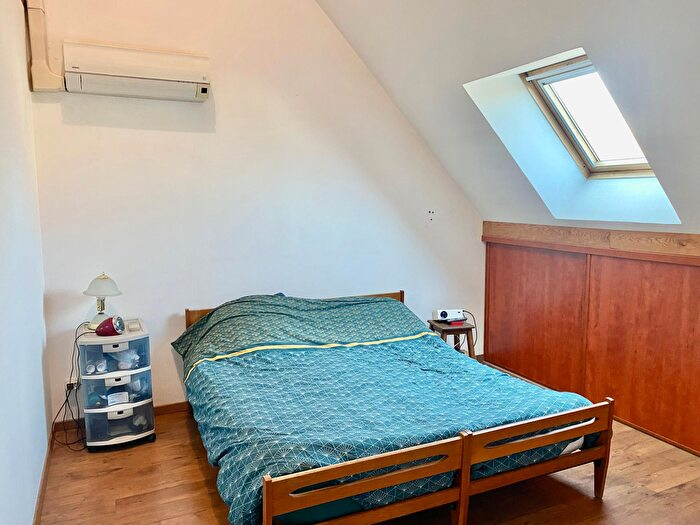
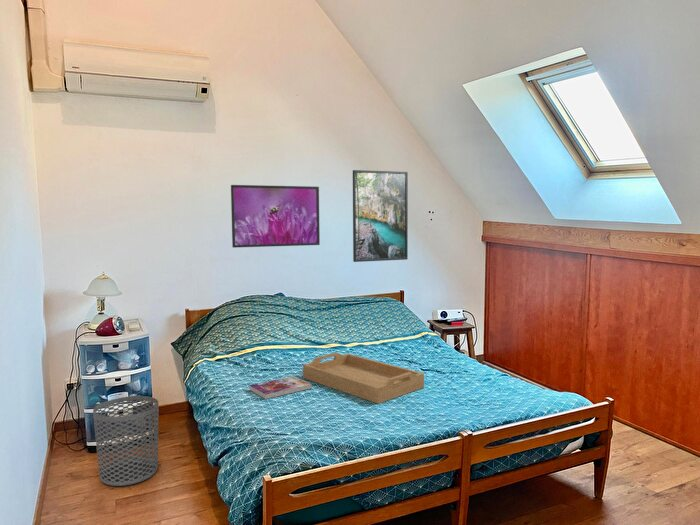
+ waste bin [92,395,160,487]
+ book [248,375,312,400]
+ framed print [230,184,321,249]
+ serving tray [302,352,425,405]
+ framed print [352,169,409,263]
